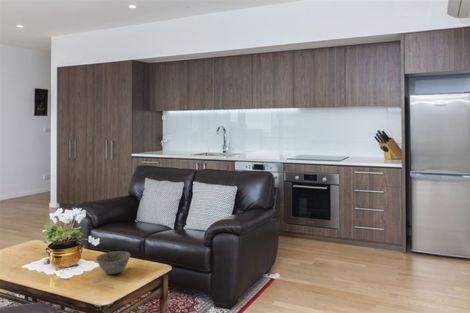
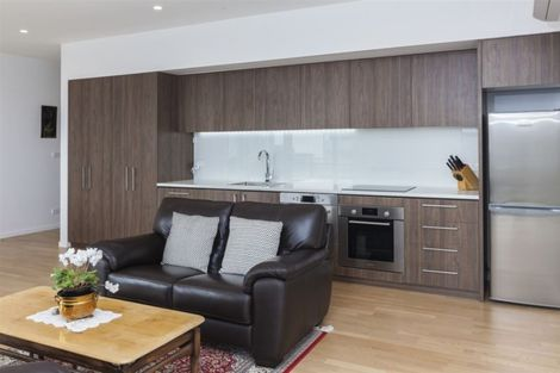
- bowl [95,250,131,275]
